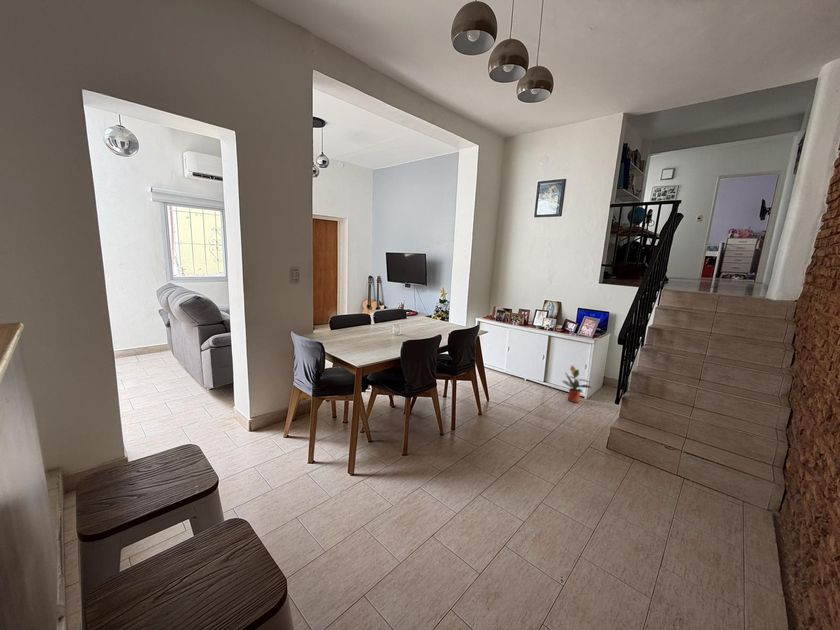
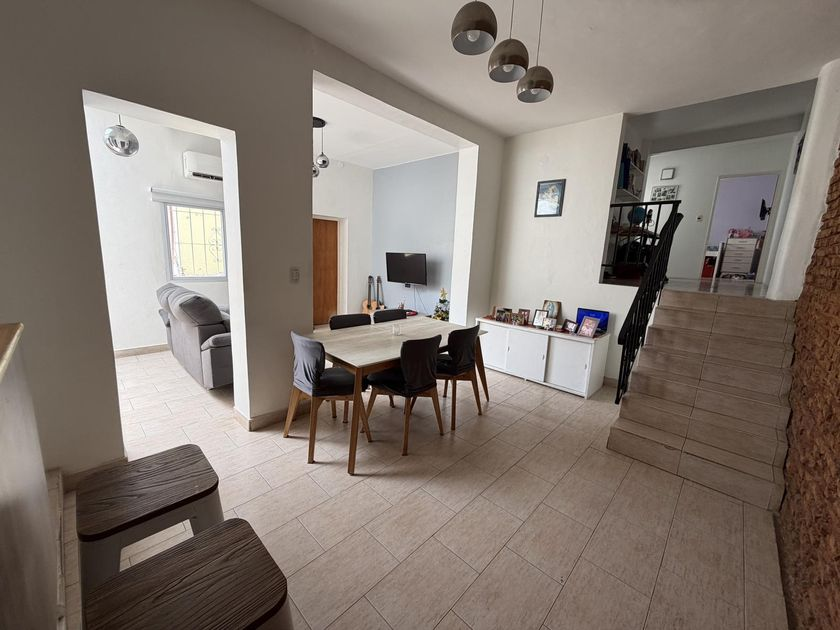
- potted plant [561,364,592,403]
